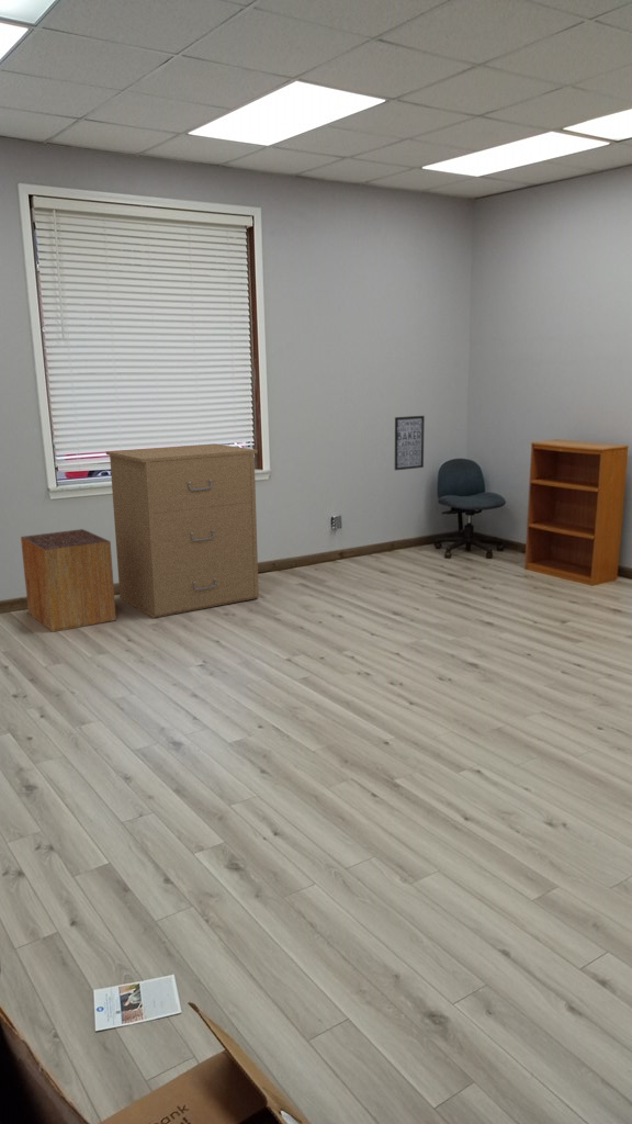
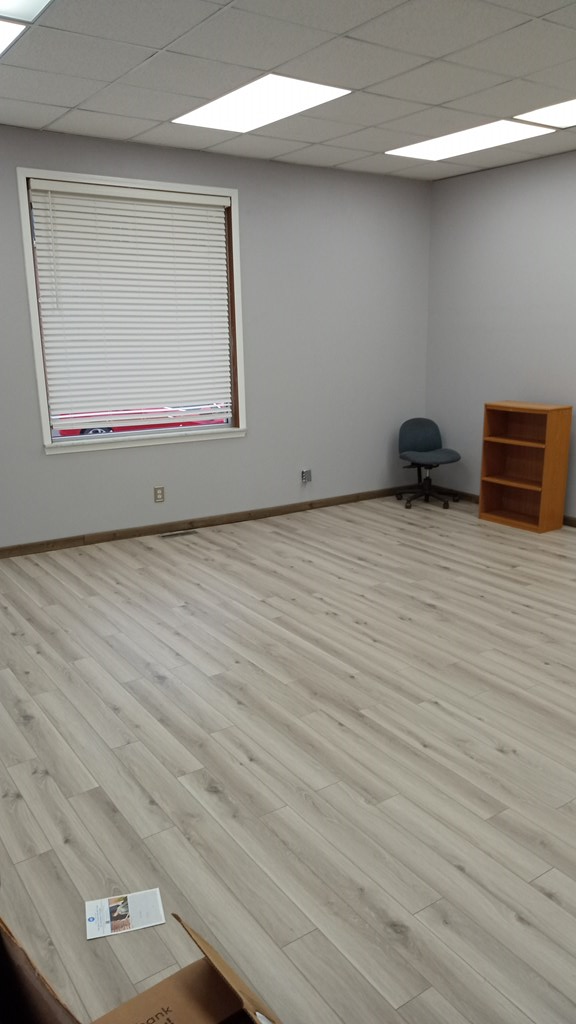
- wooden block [20,528,117,633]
- wall art [394,415,426,471]
- filing cabinet [105,442,260,619]
